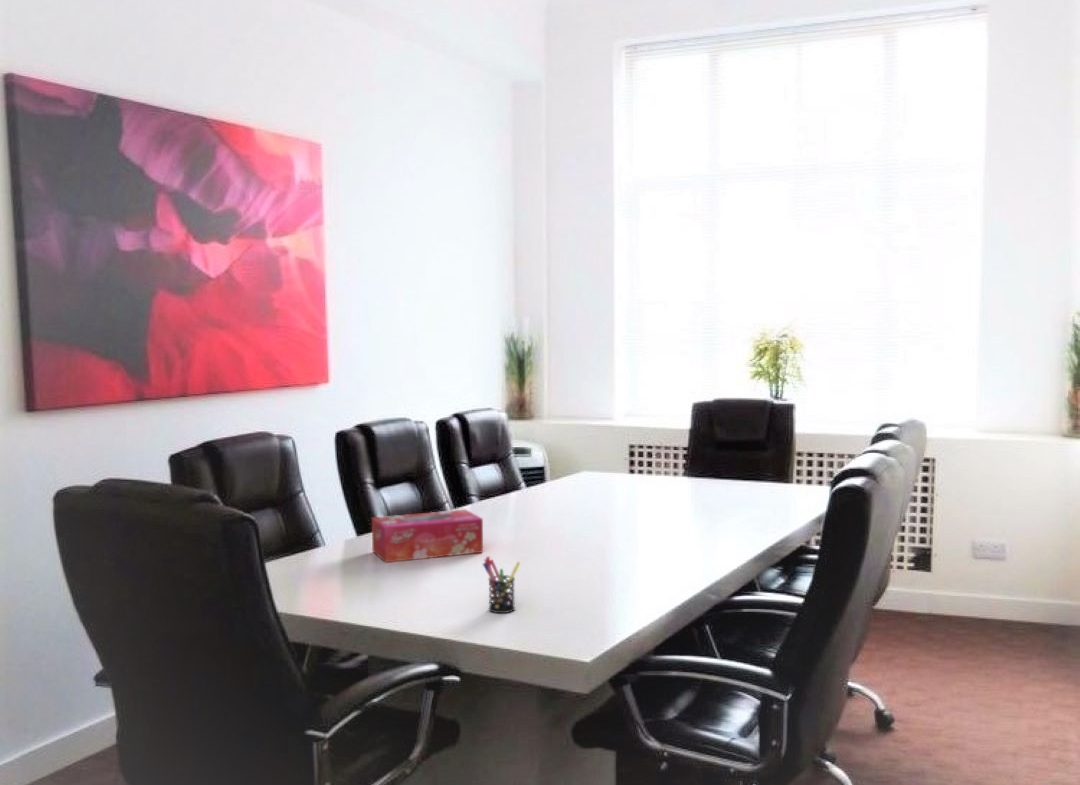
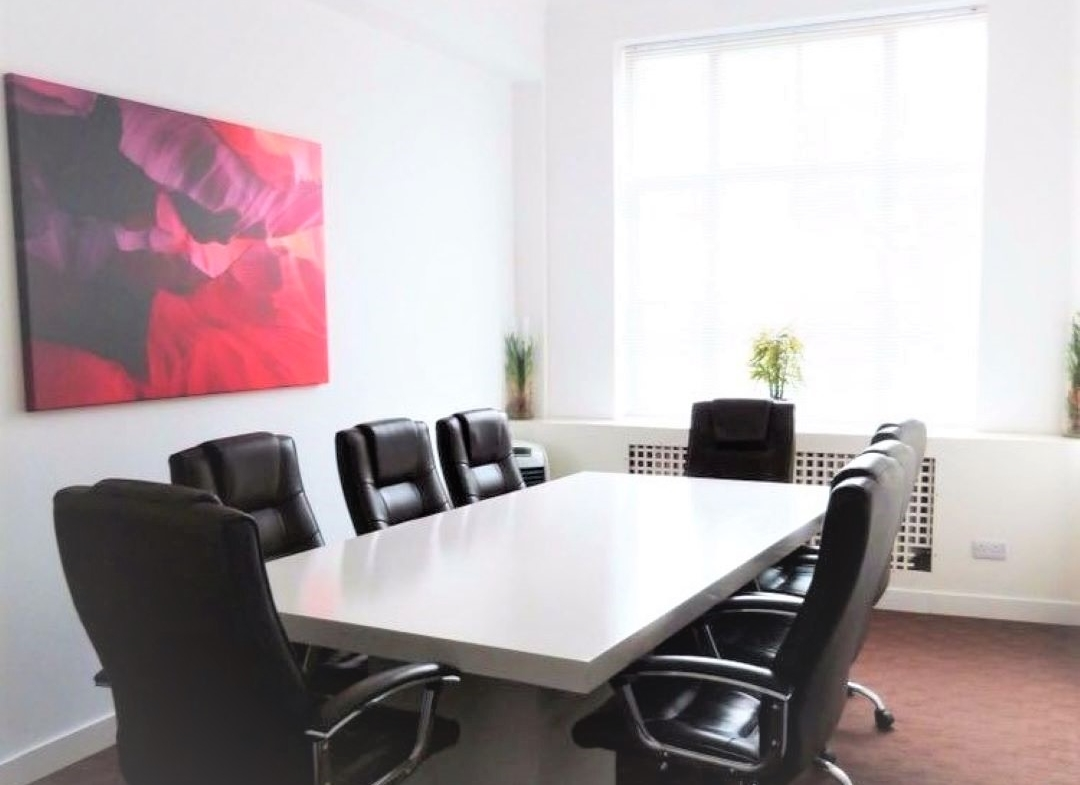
- tissue box [371,509,484,564]
- pen holder [482,555,521,614]
